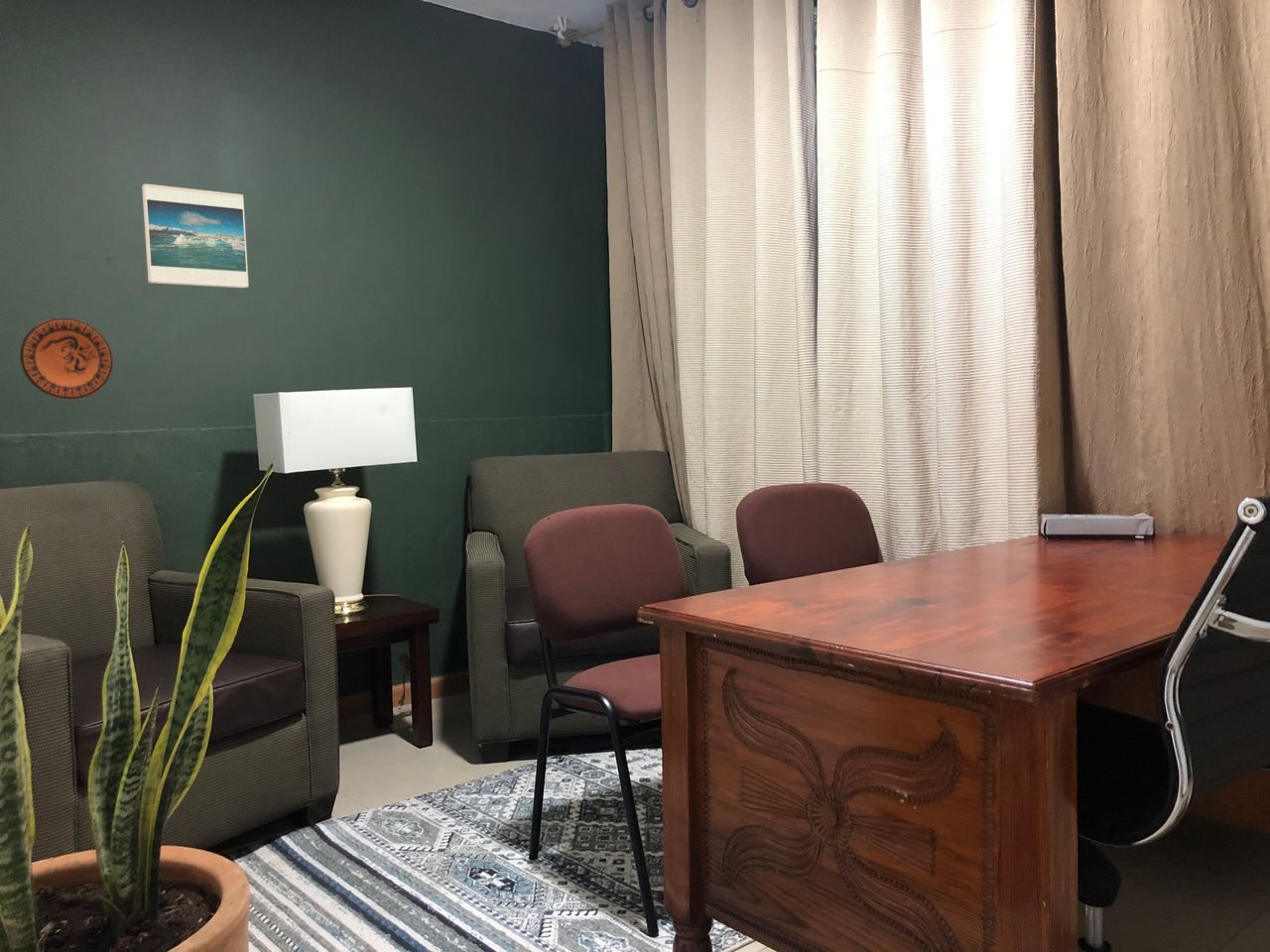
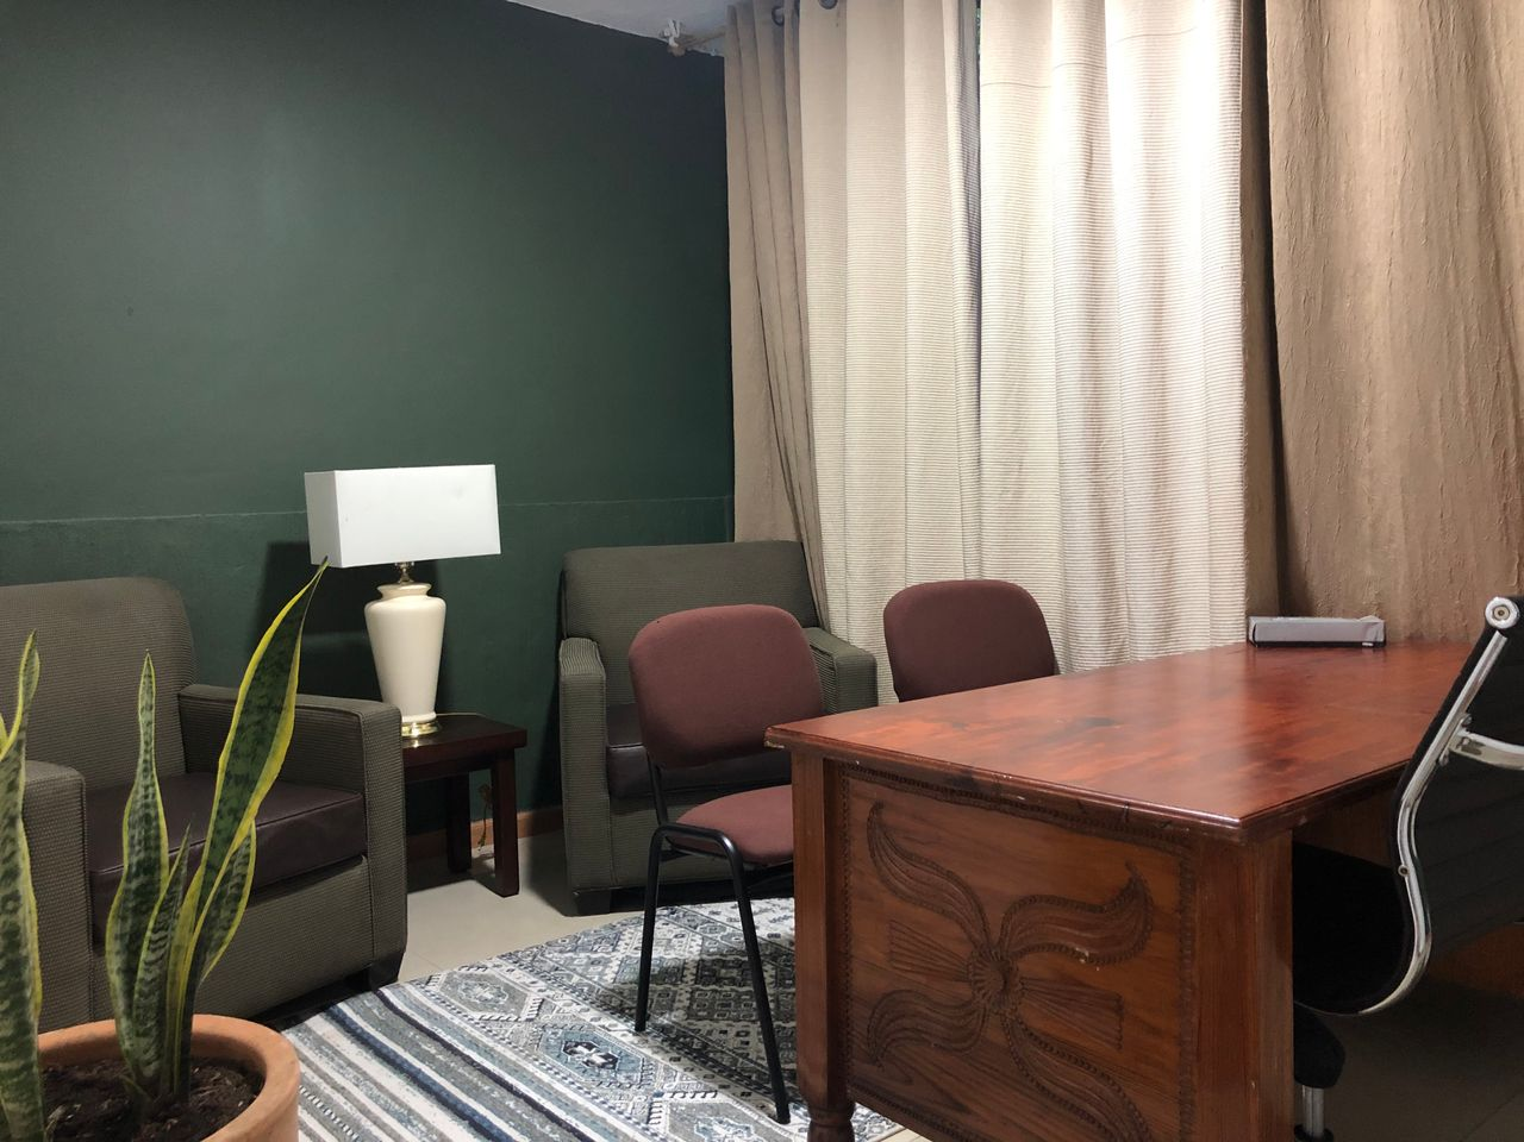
- decorative plate [19,317,114,401]
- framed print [141,182,249,289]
